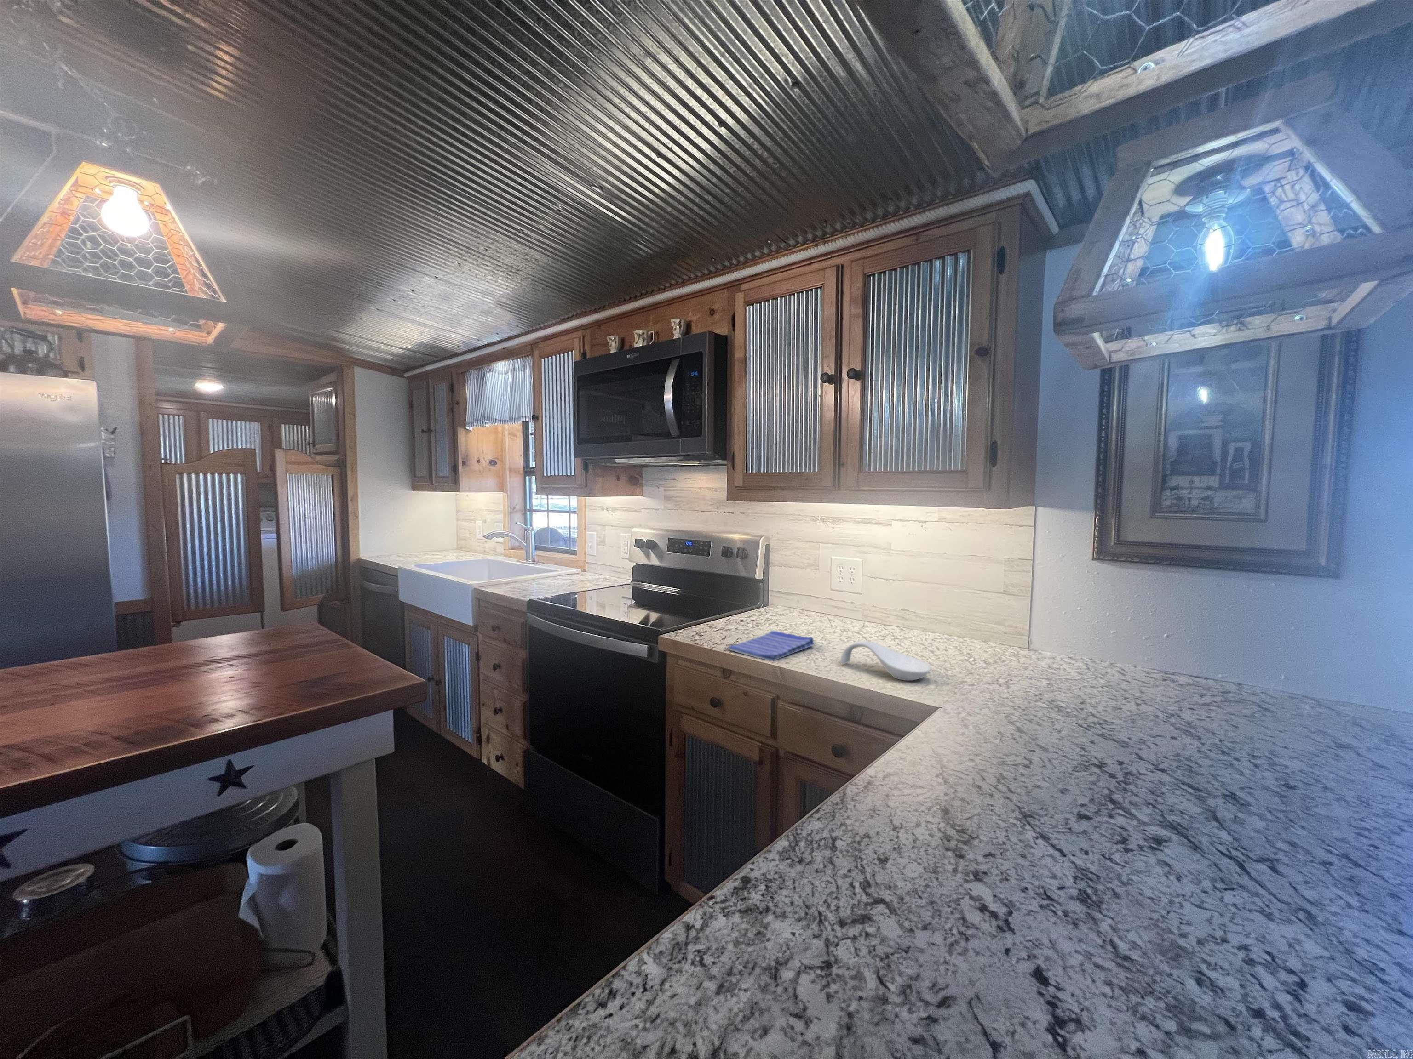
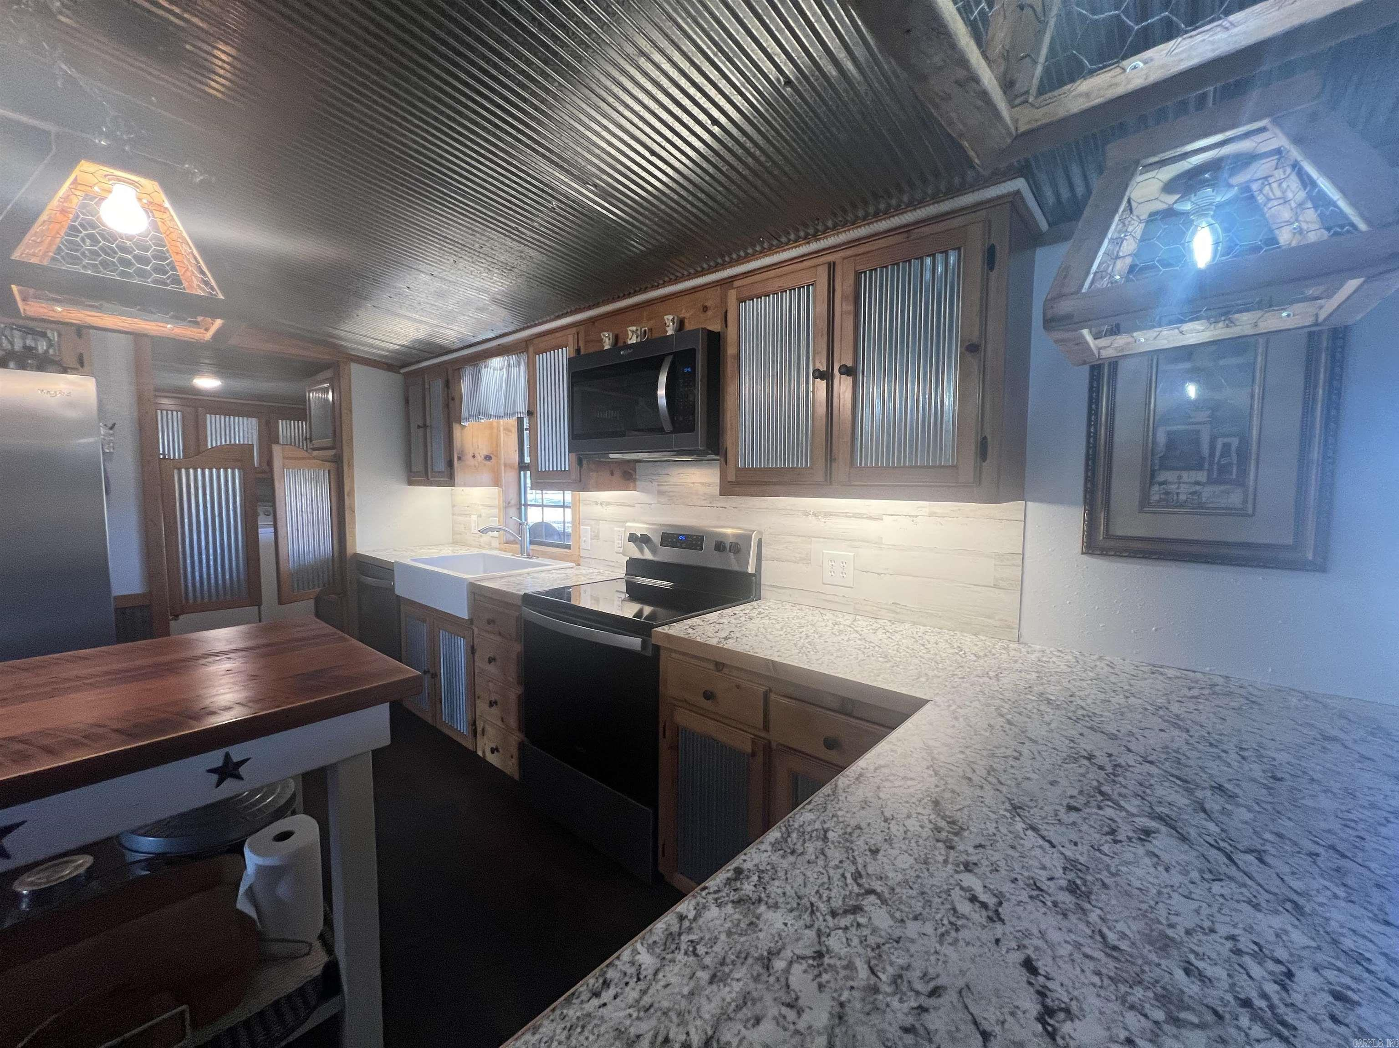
- dish towel [727,631,816,662]
- spoon rest [839,641,931,681]
